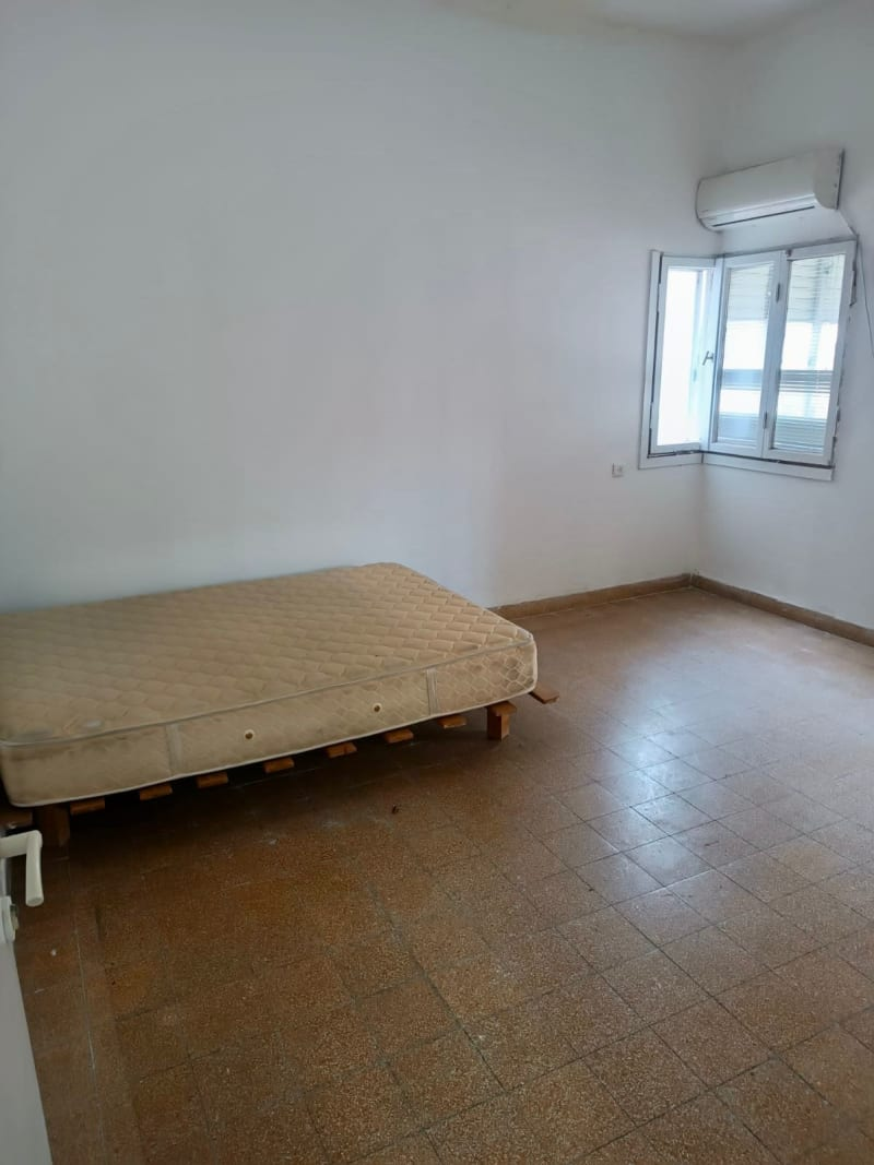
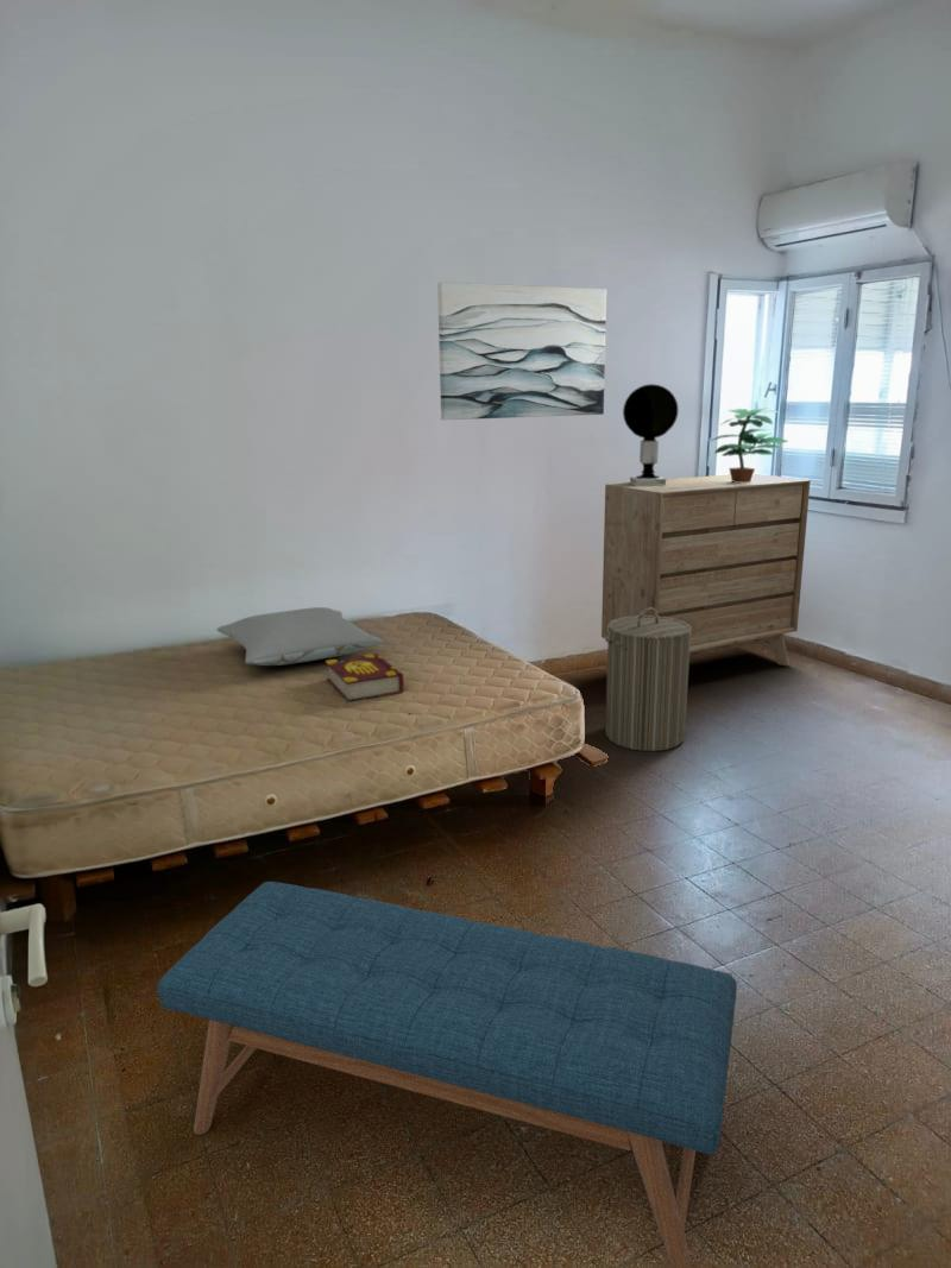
+ dresser [600,473,812,674]
+ potted plant [710,406,789,482]
+ table lamp [622,383,679,486]
+ wall art [436,280,607,421]
+ pillow [215,606,384,667]
+ bench [157,881,738,1268]
+ laundry hamper [604,607,691,752]
+ book [325,652,405,702]
